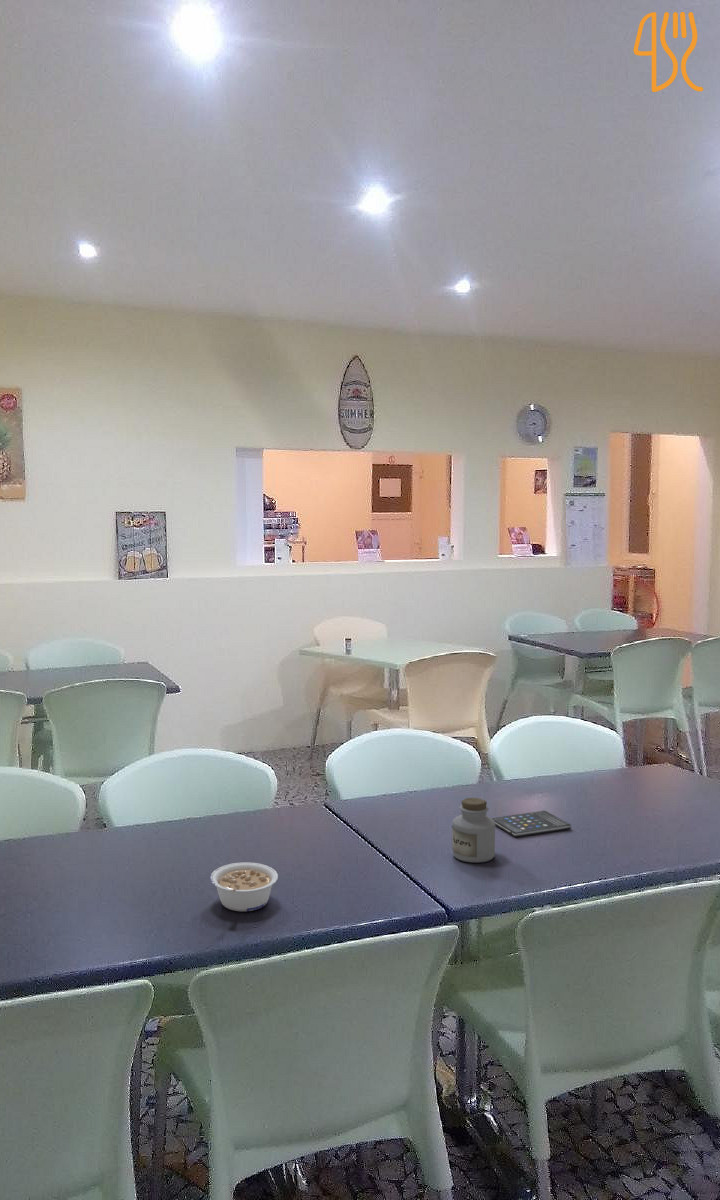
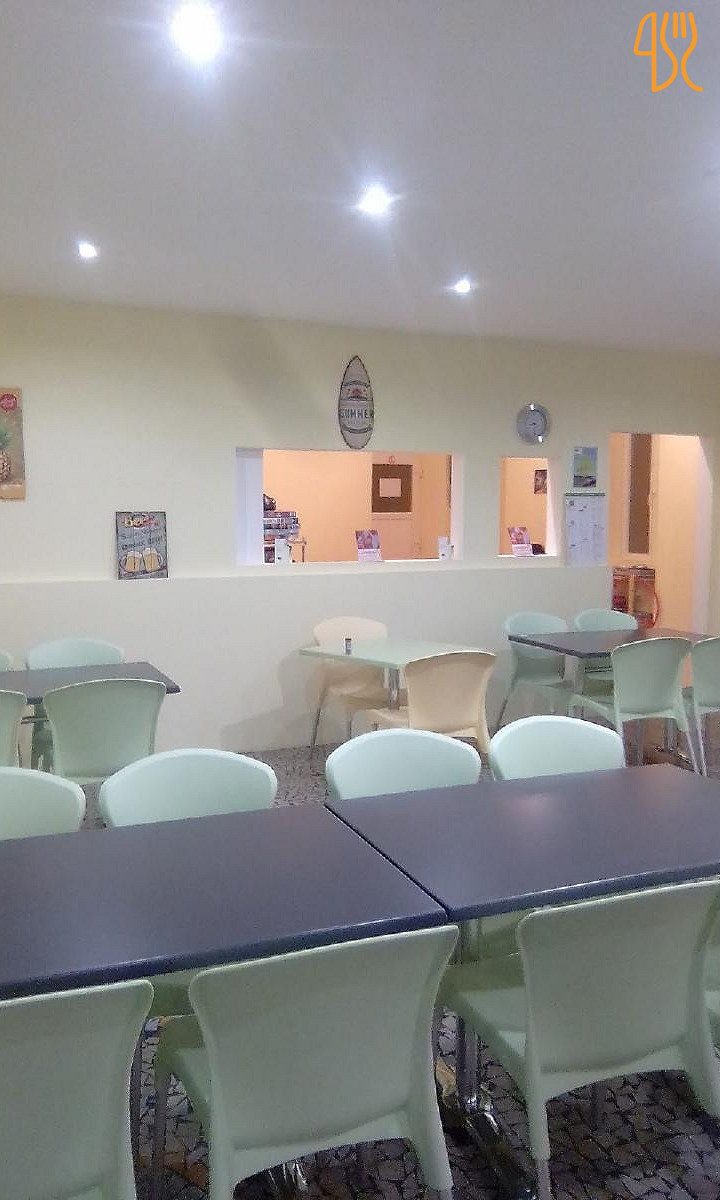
- jar [451,797,496,864]
- legume [209,861,279,912]
- smartphone [491,810,572,838]
